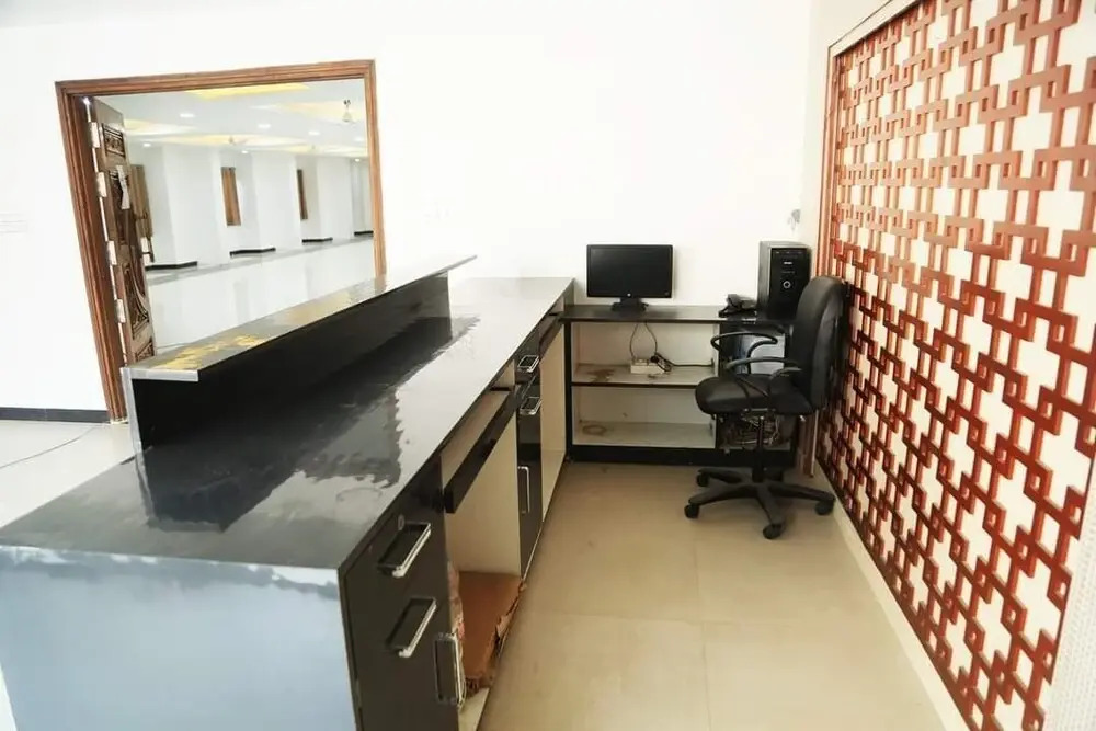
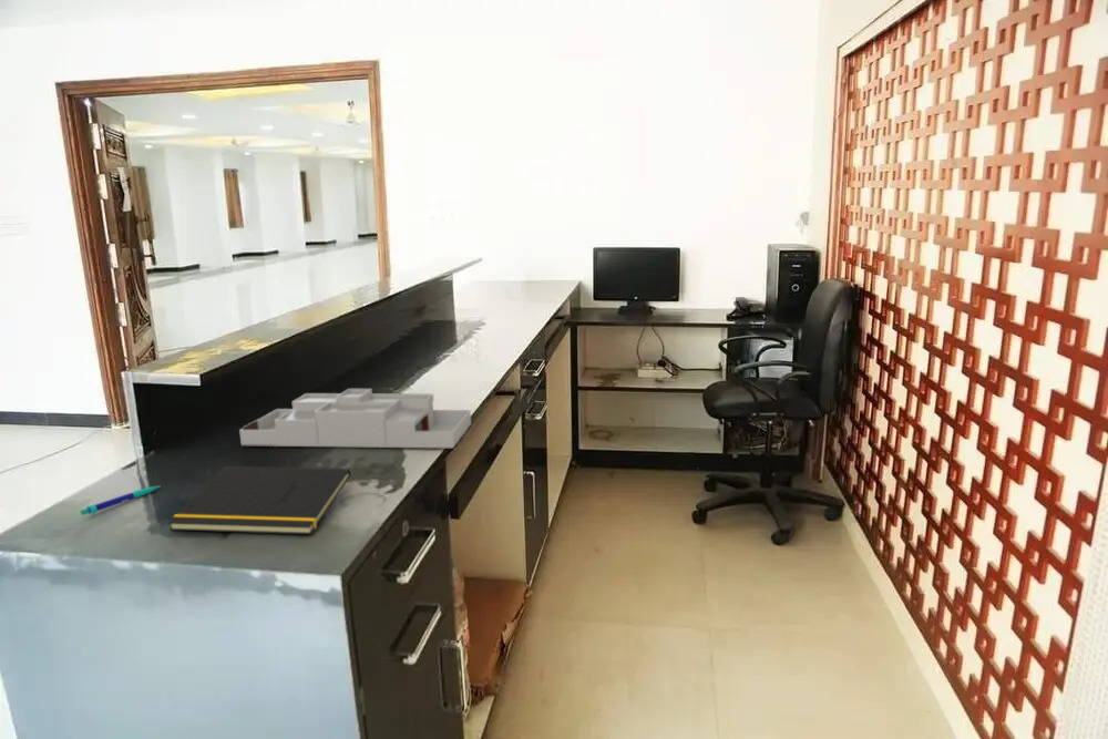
+ pen [80,485,161,516]
+ desk organizer [238,388,472,449]
+ notepad [167,465,352,535]
